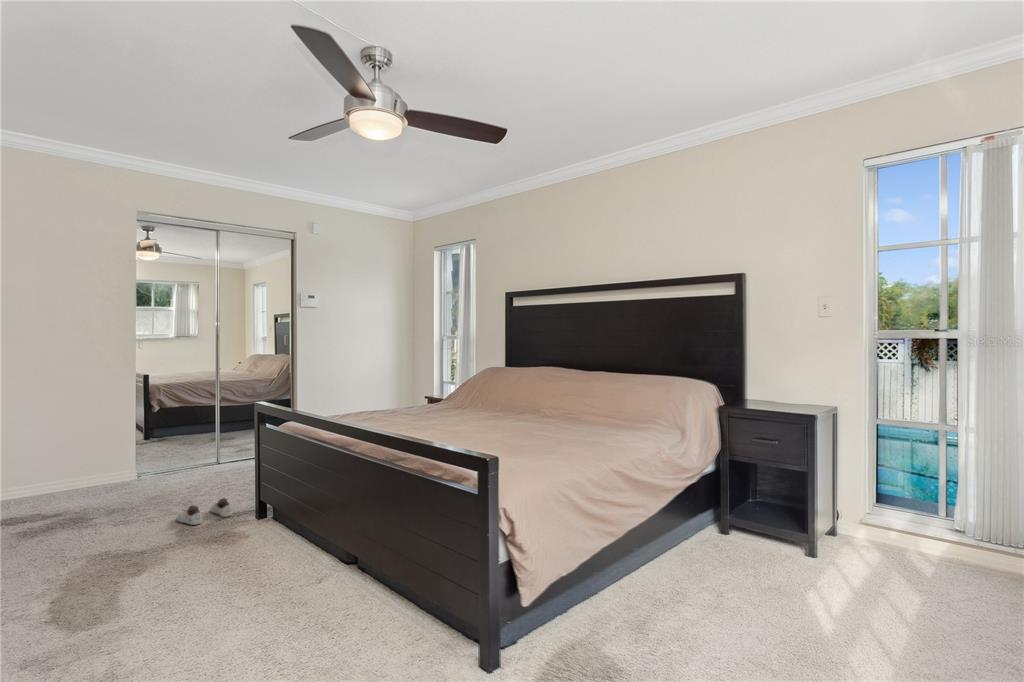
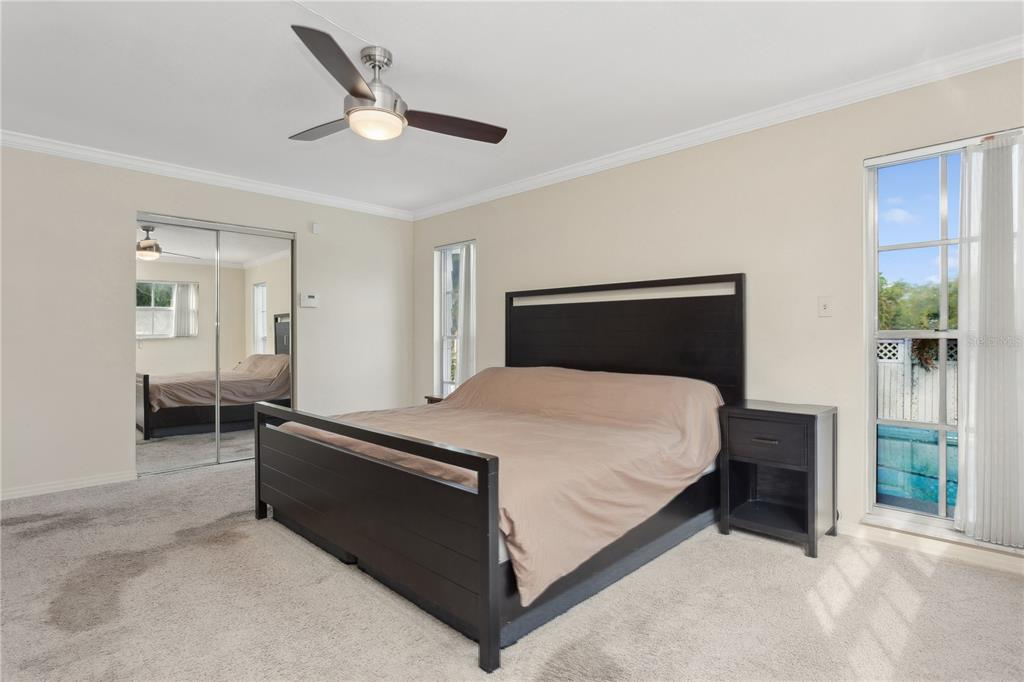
- shoe [176,497,233,526]
